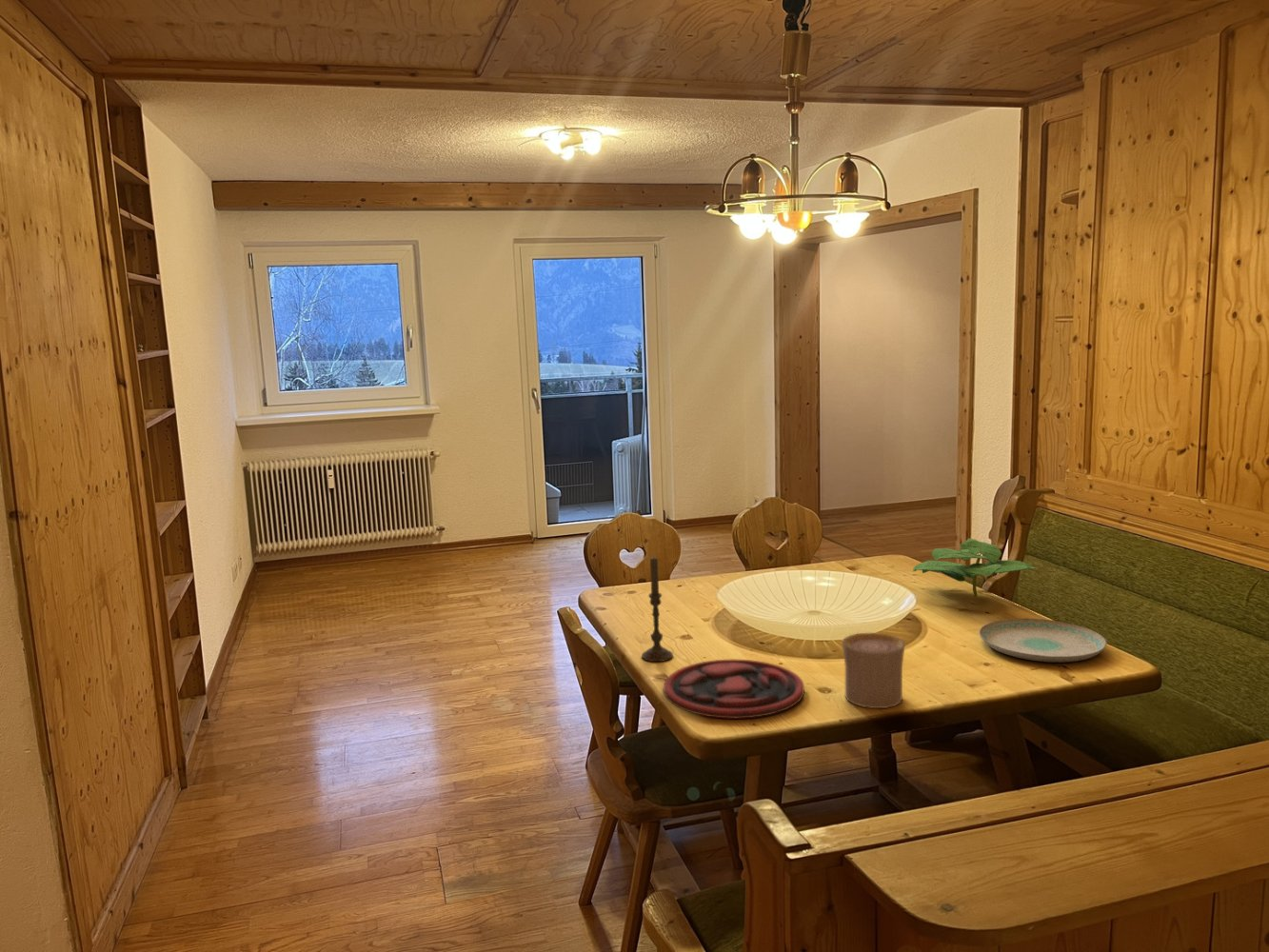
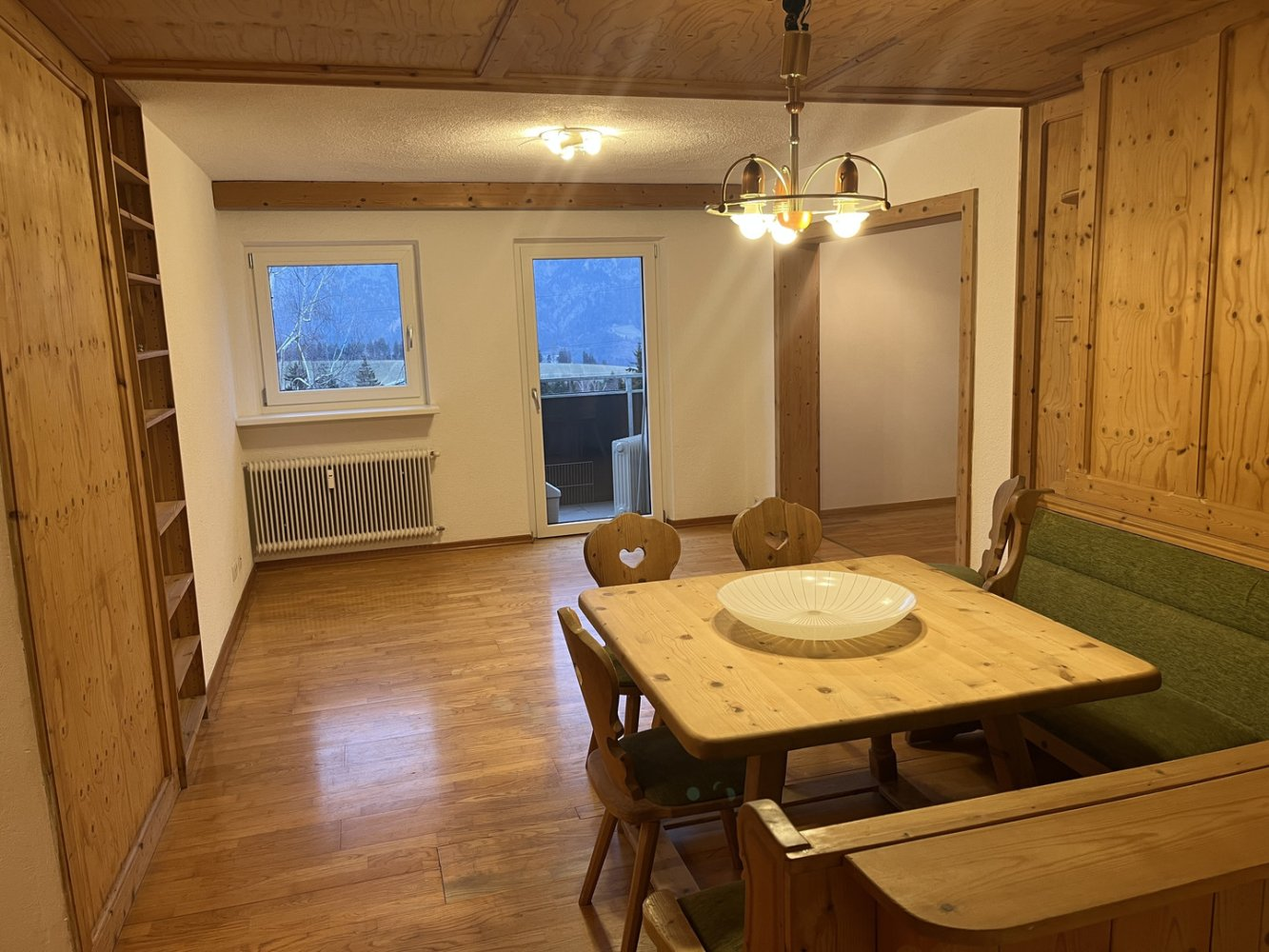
- cup [842,632,906,709]
- plate [978,618,1108,664]
- plate [663,659,805,720]
- candle [641,555,674,663]
- plant [912,537,1038,597]
